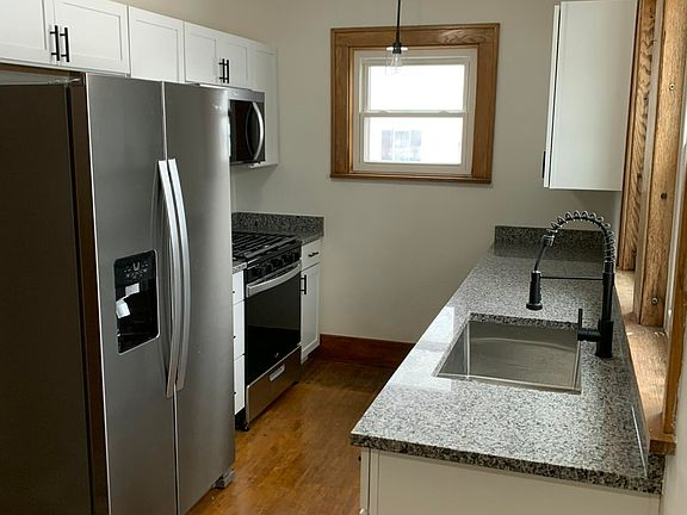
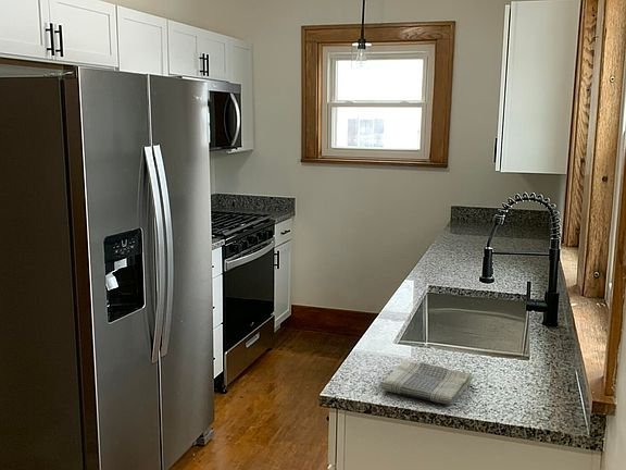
+ dish towel [379,359,474,406]
